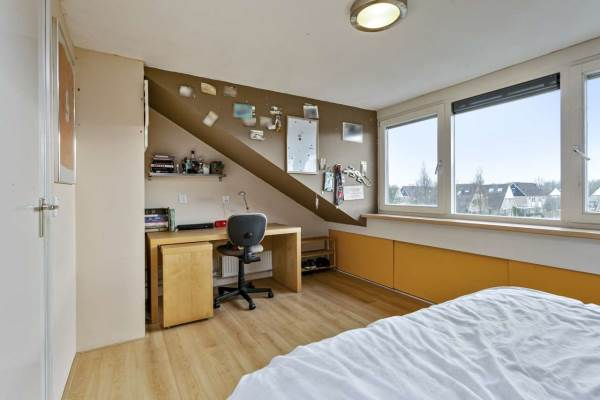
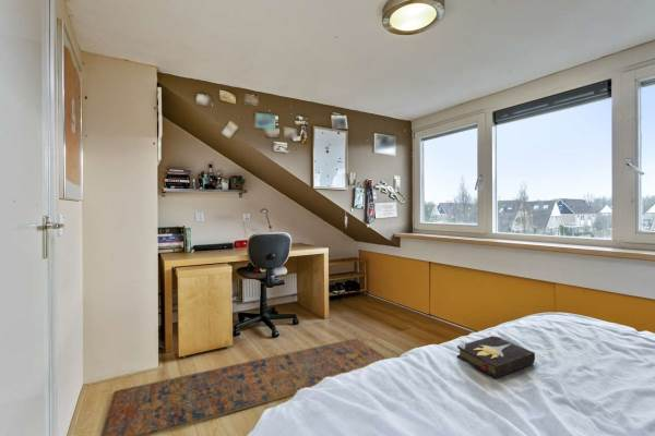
+ rug [99,337,389,436]
+ hardback book [456,334,536,379]
